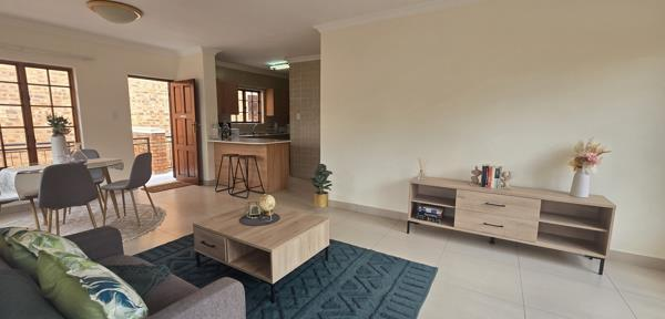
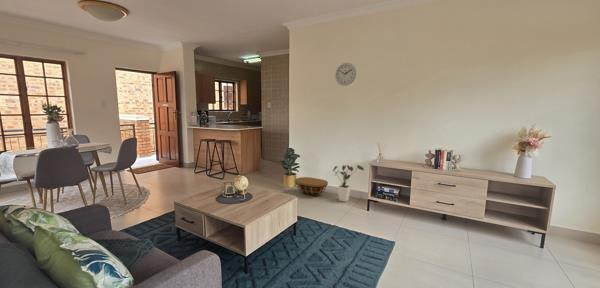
+ wall clock [334,62,357,87]
+ house plant [332,164,365,203]
+ basket [294,176,329,196]
